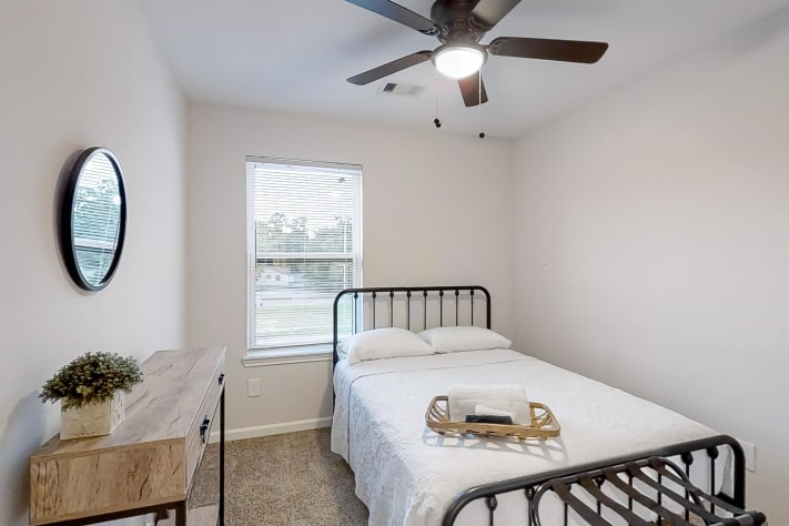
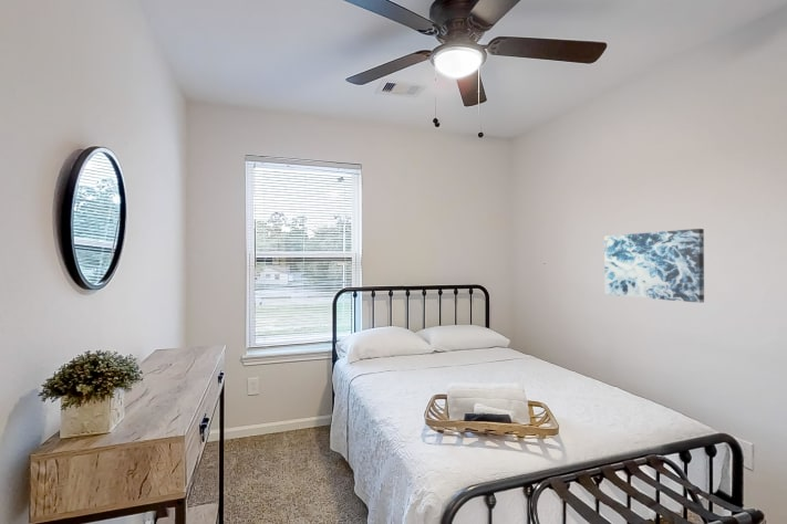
+ wall art [603,228,705,304]
